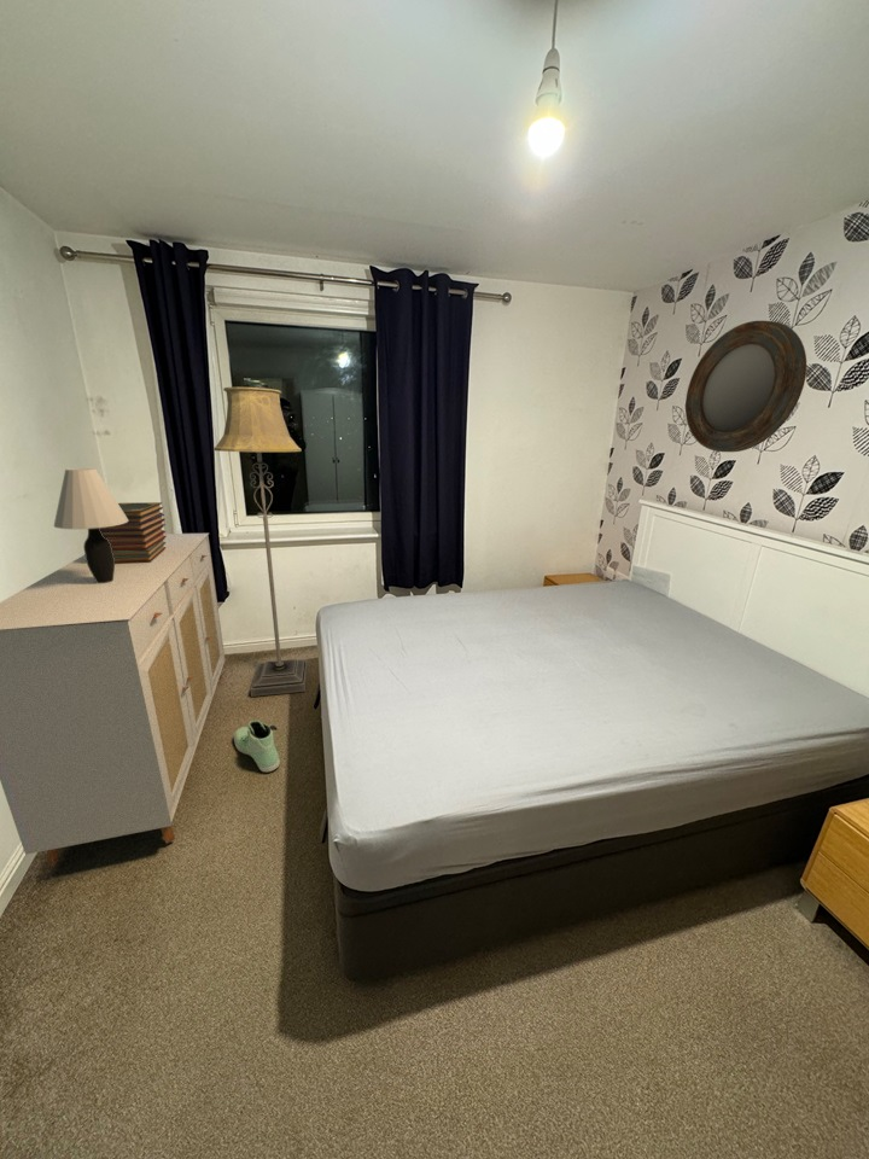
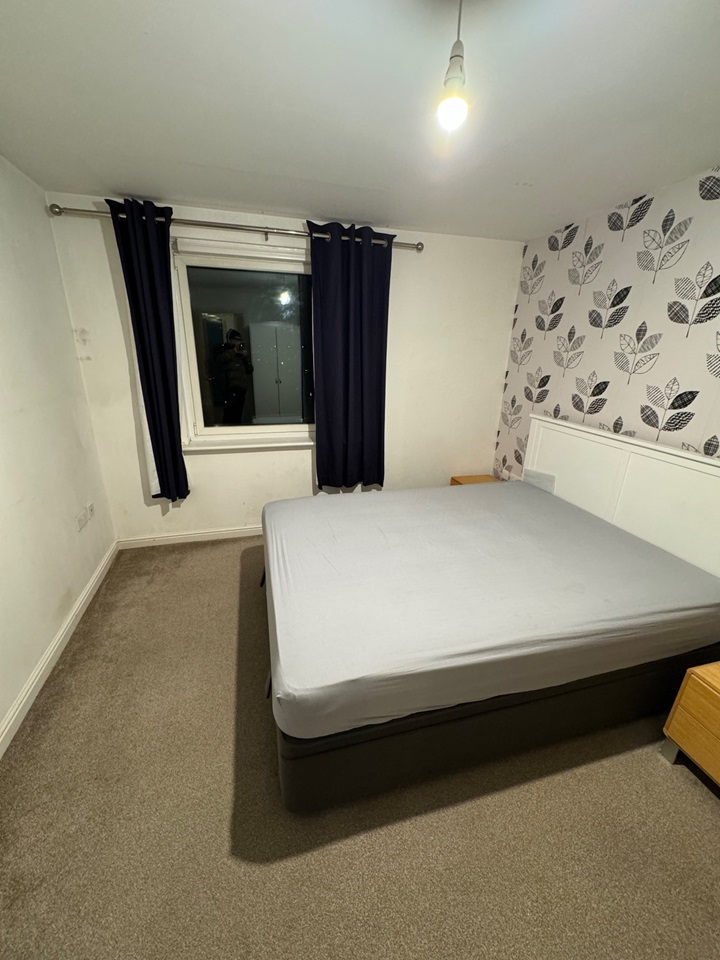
- sideboard [0,532,227,868]
- floor lamp [212,386,309,698]
- book stack [99,501,167,564]
- table lamp [53,467,128,583]
- home mirror [684,320,807,453]
- sneaker [233,720,281,773]
